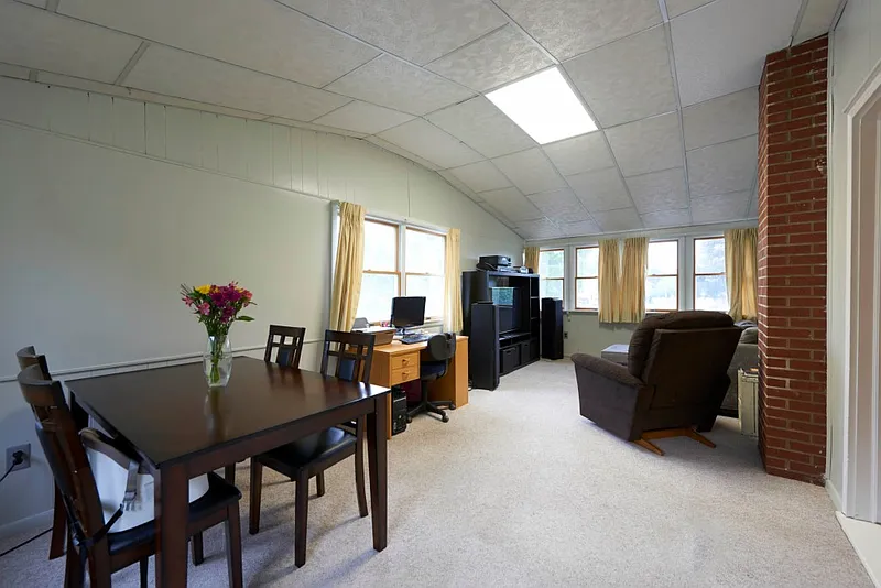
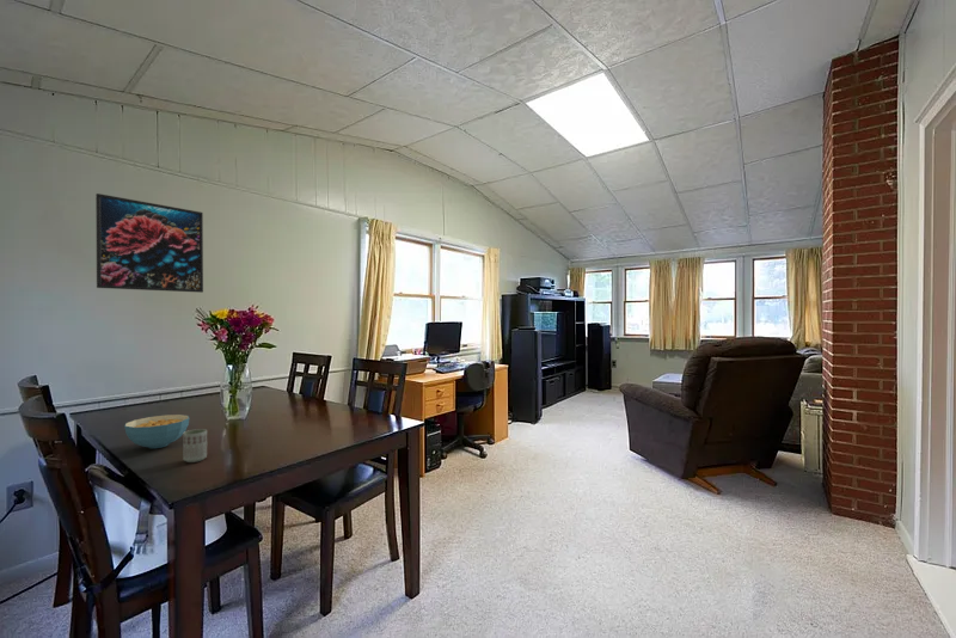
+ cereal bowl [123,413,190,449]
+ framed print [94,192,204,294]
+ cup [182,428,208,464]
